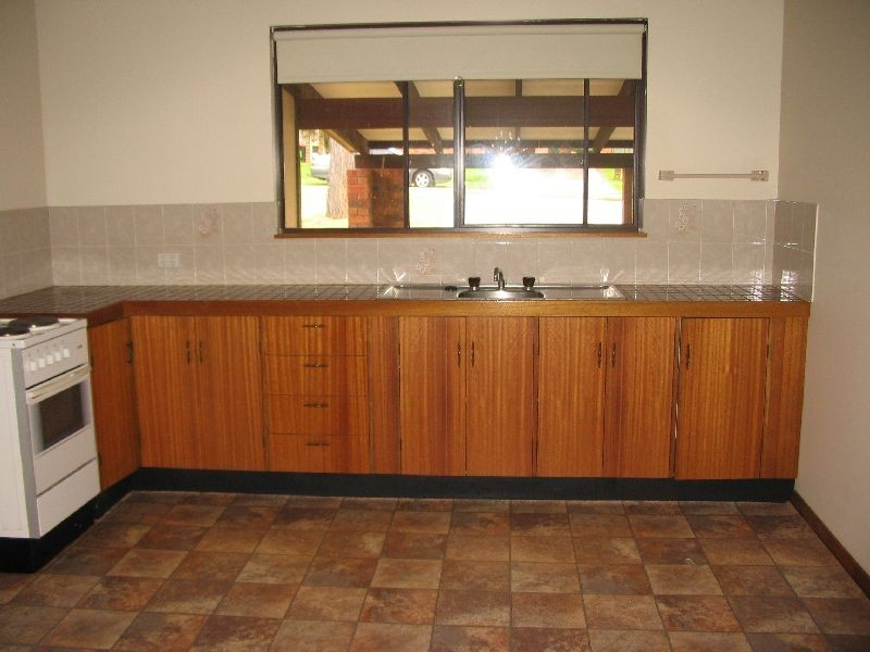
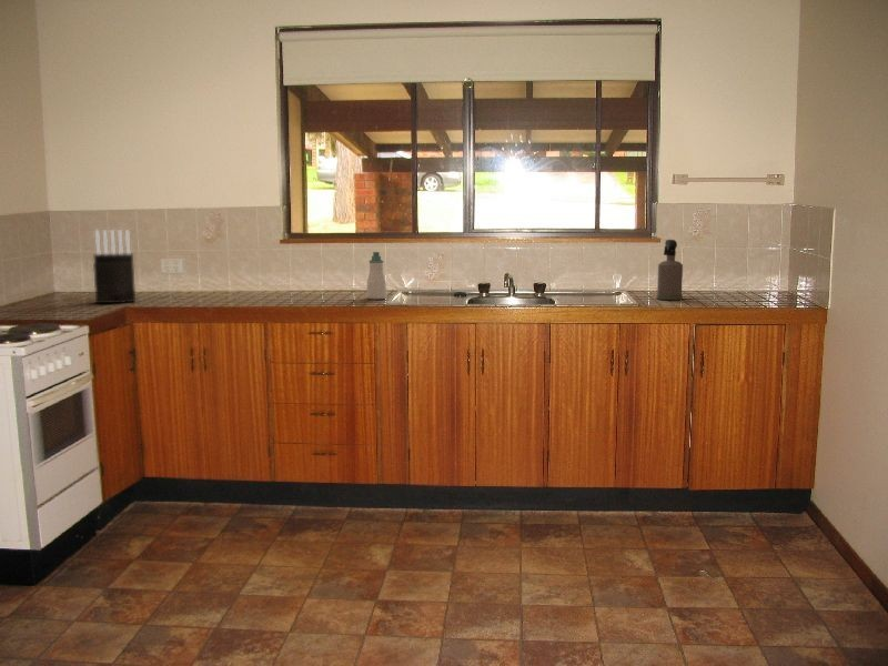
+ knife block [92,229,137,304]
+ spray bottle [656,239,684,301]
+ soap bottle [366,251,387,301]
